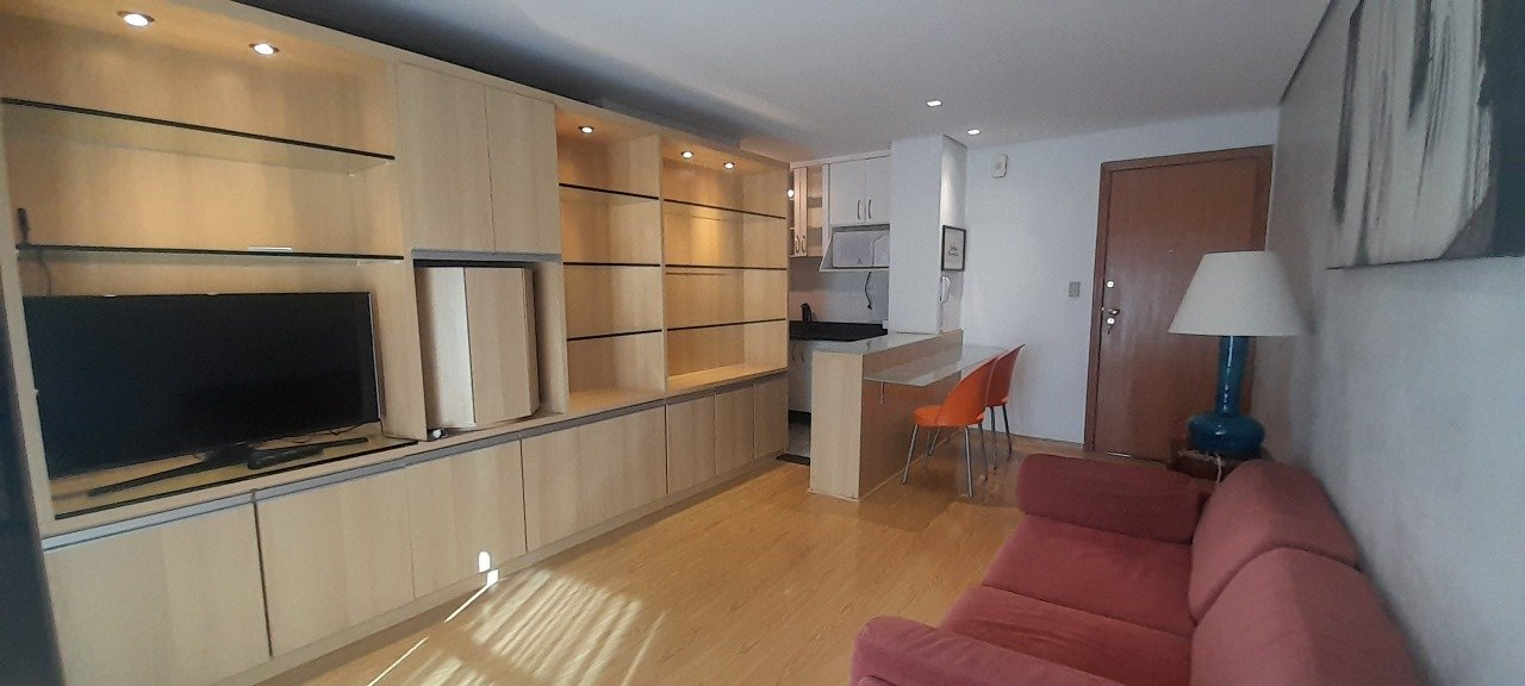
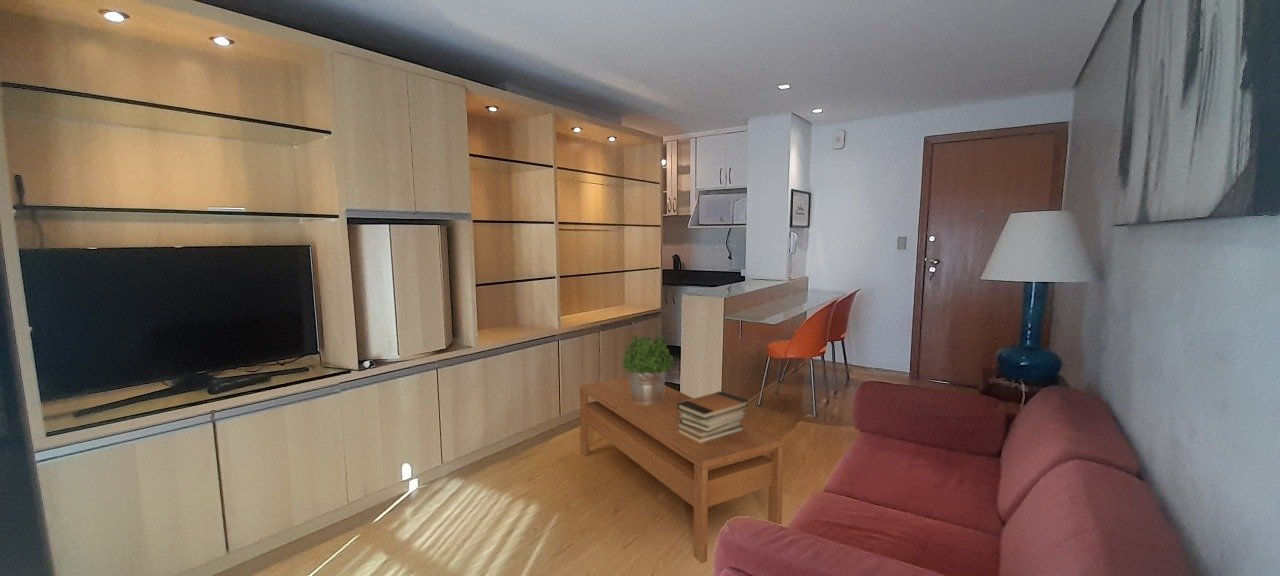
+ book stack [677,390,749,444]
+ coffee table [578,376,785,564]
+ potted plant [621,334,675,405]
